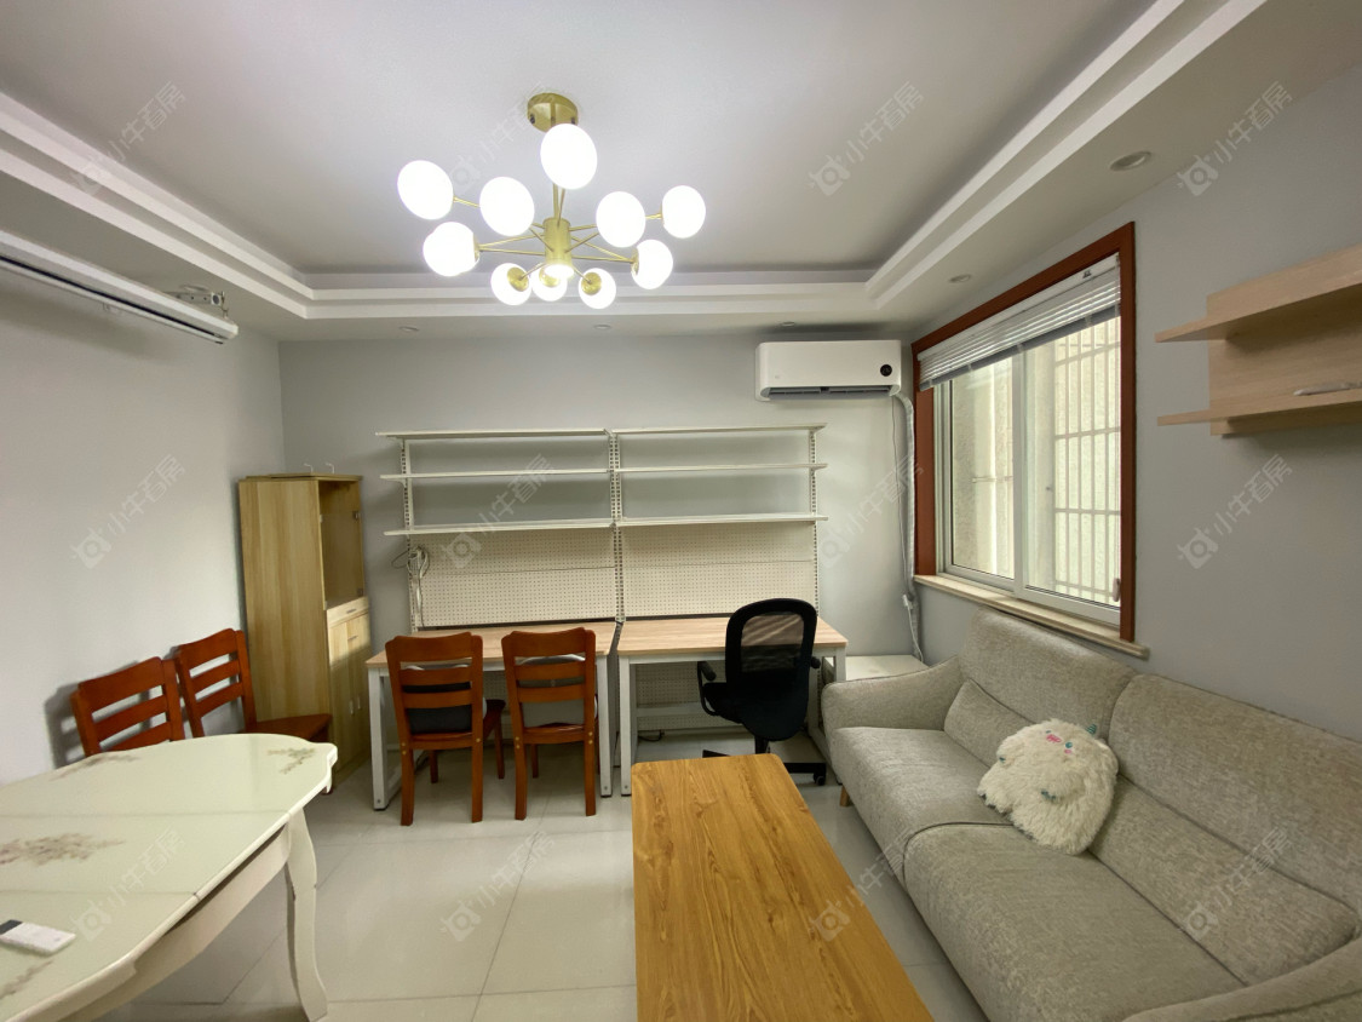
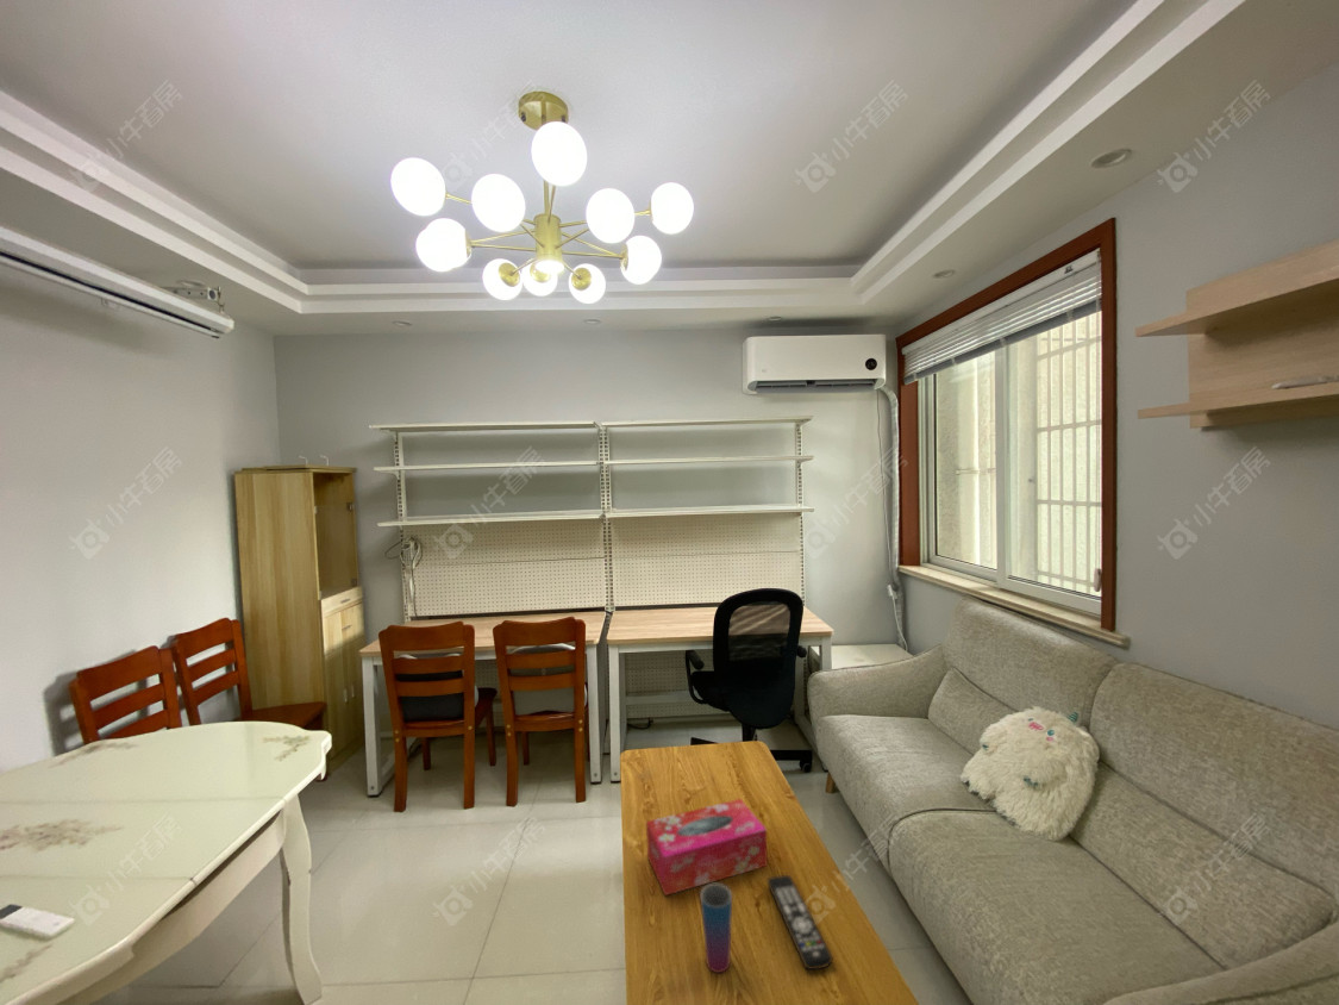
+ cup [699,882,733,974]
+ tissue box [645,798,769,897]
+ remote control [765,874,833,970]
